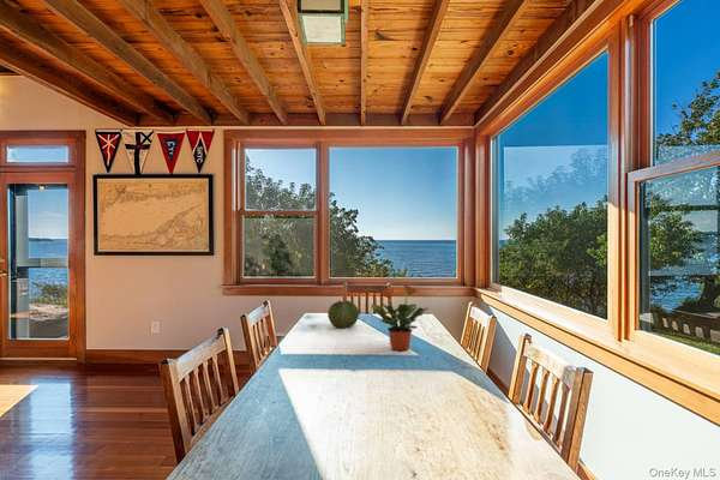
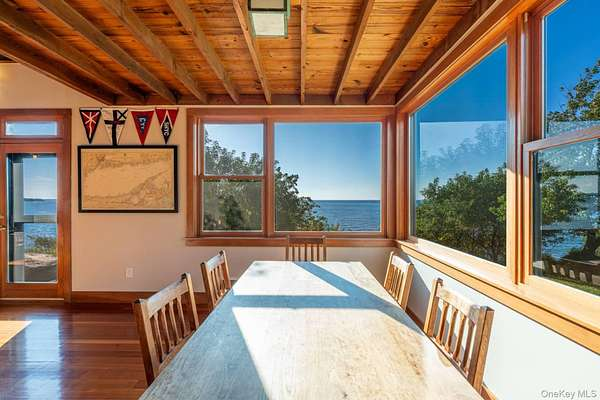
- potted plant [370,283,430,352]
- cabbage [326,300,360,329]
